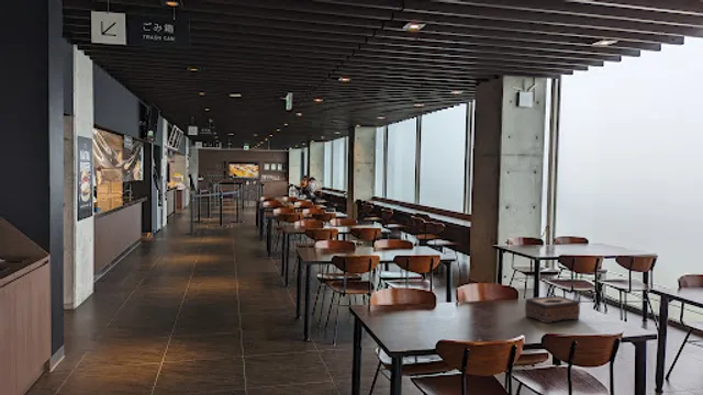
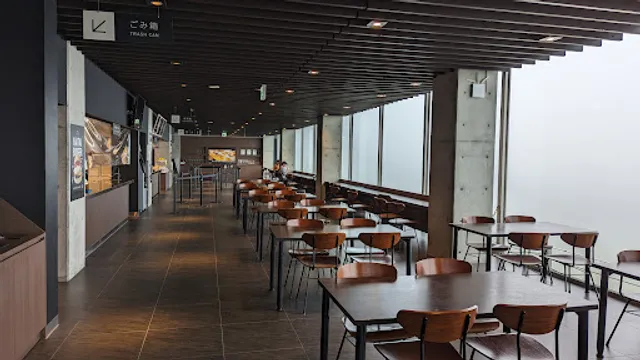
- tissue box [524,294,581,324]
